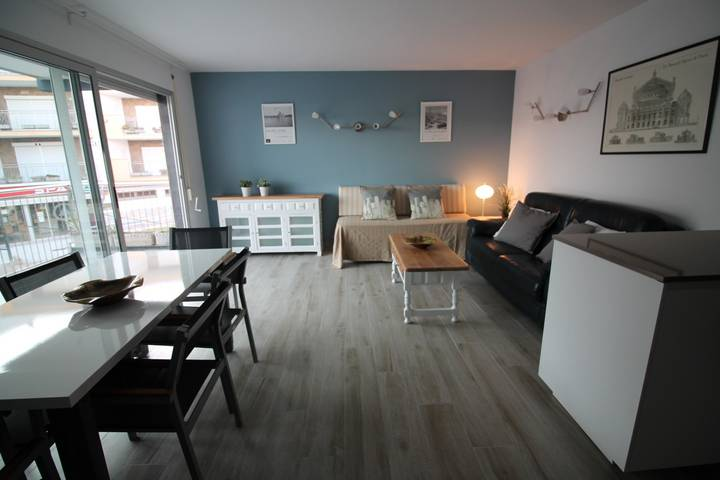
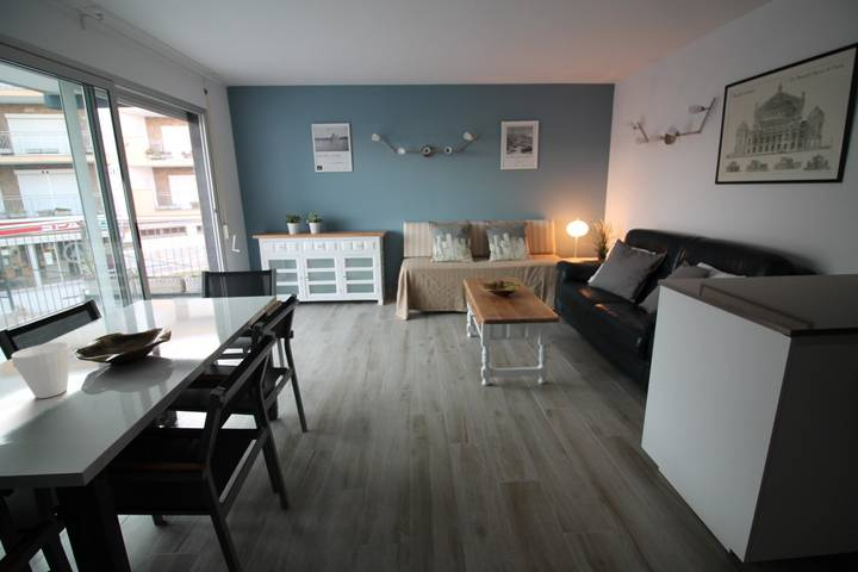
+ cup [10,341,73,399]
